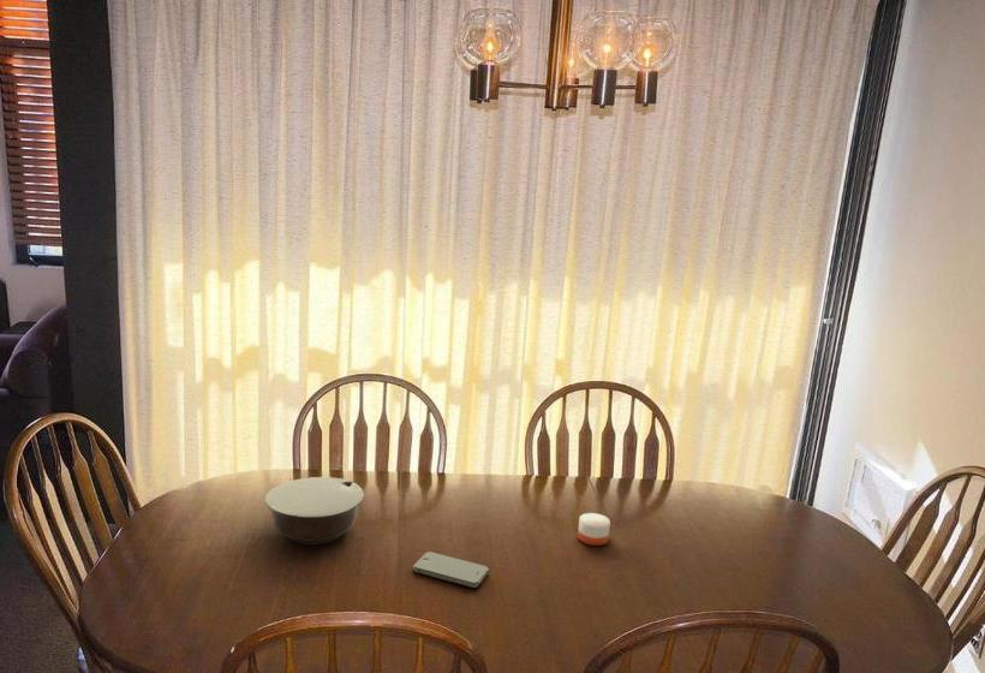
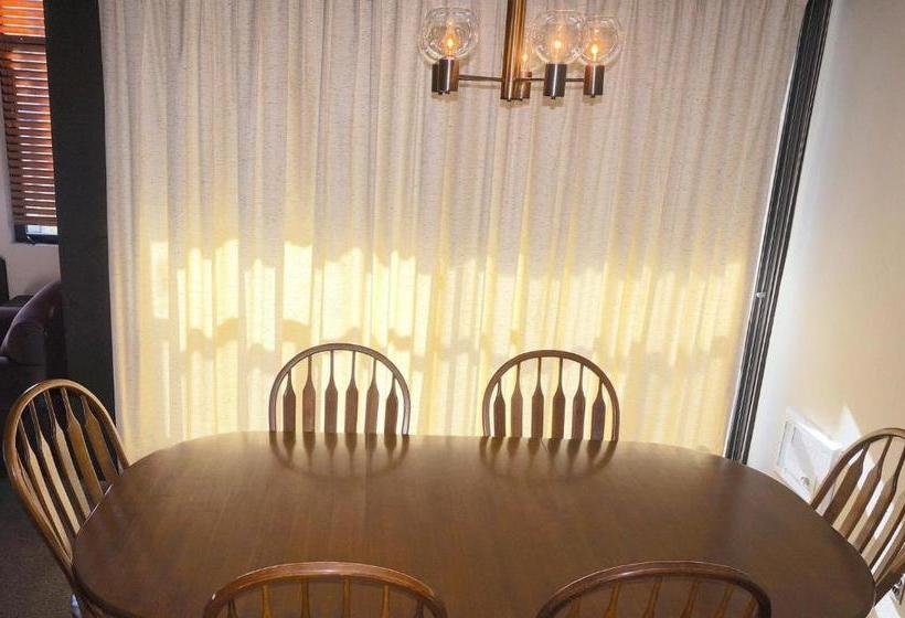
- bowl [264,476,365,546]
- smartphone [412,550,489,589]
- candle [577,500,611,547]
